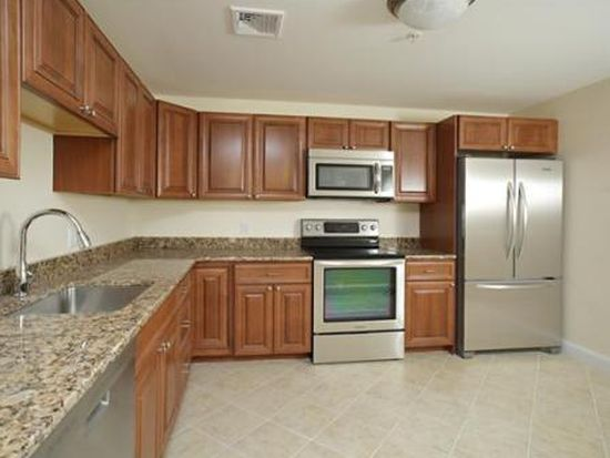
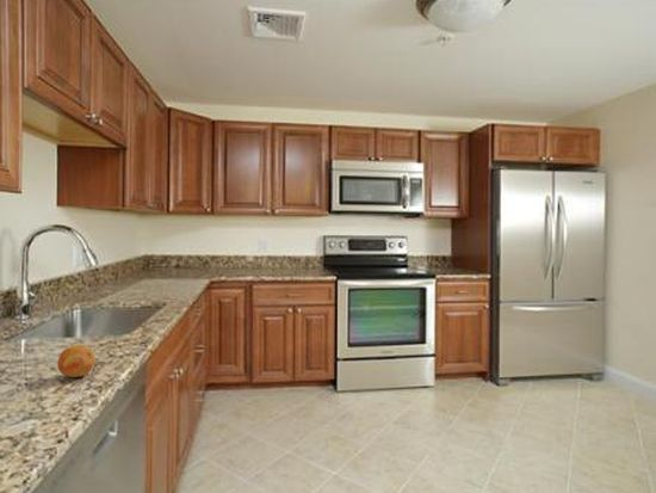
+ fruit [56,344,95,378]
